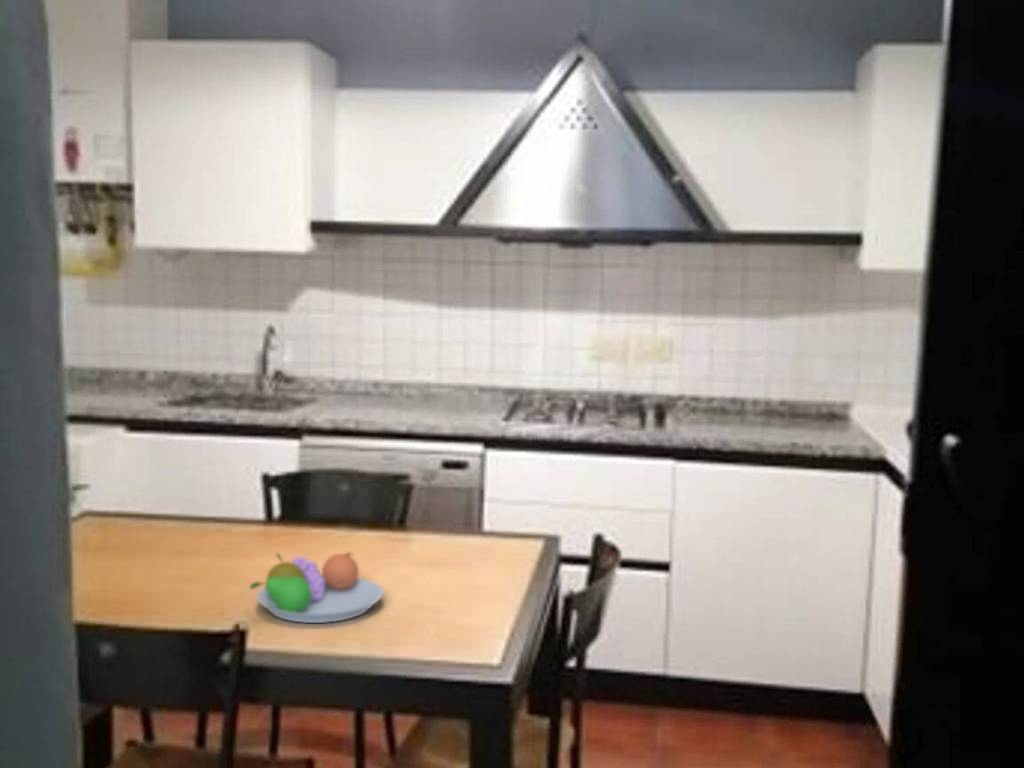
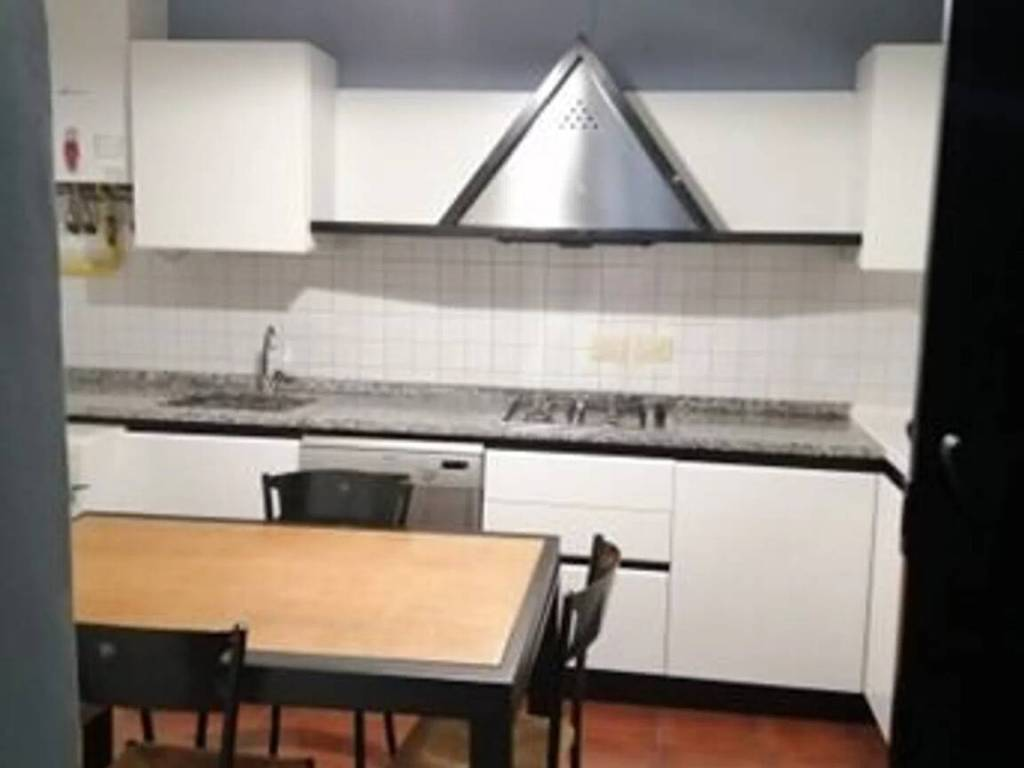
- fruit bowl [249,552,385,624]
